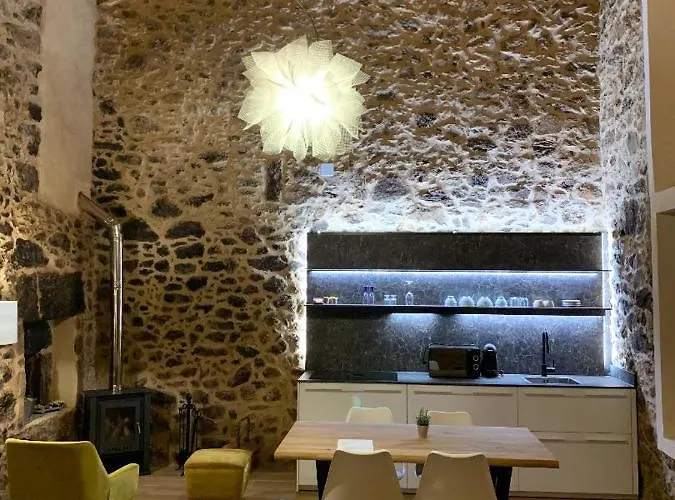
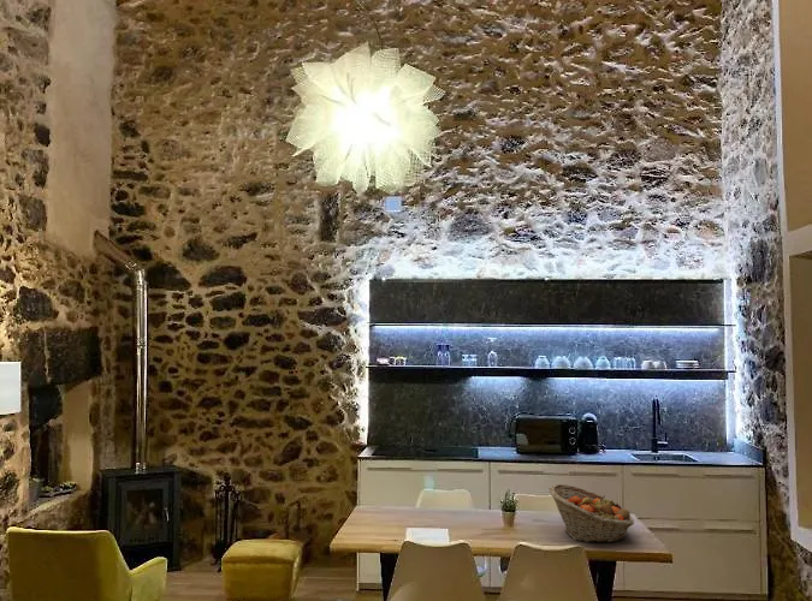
+ fruit basket [549,483,635,545]
